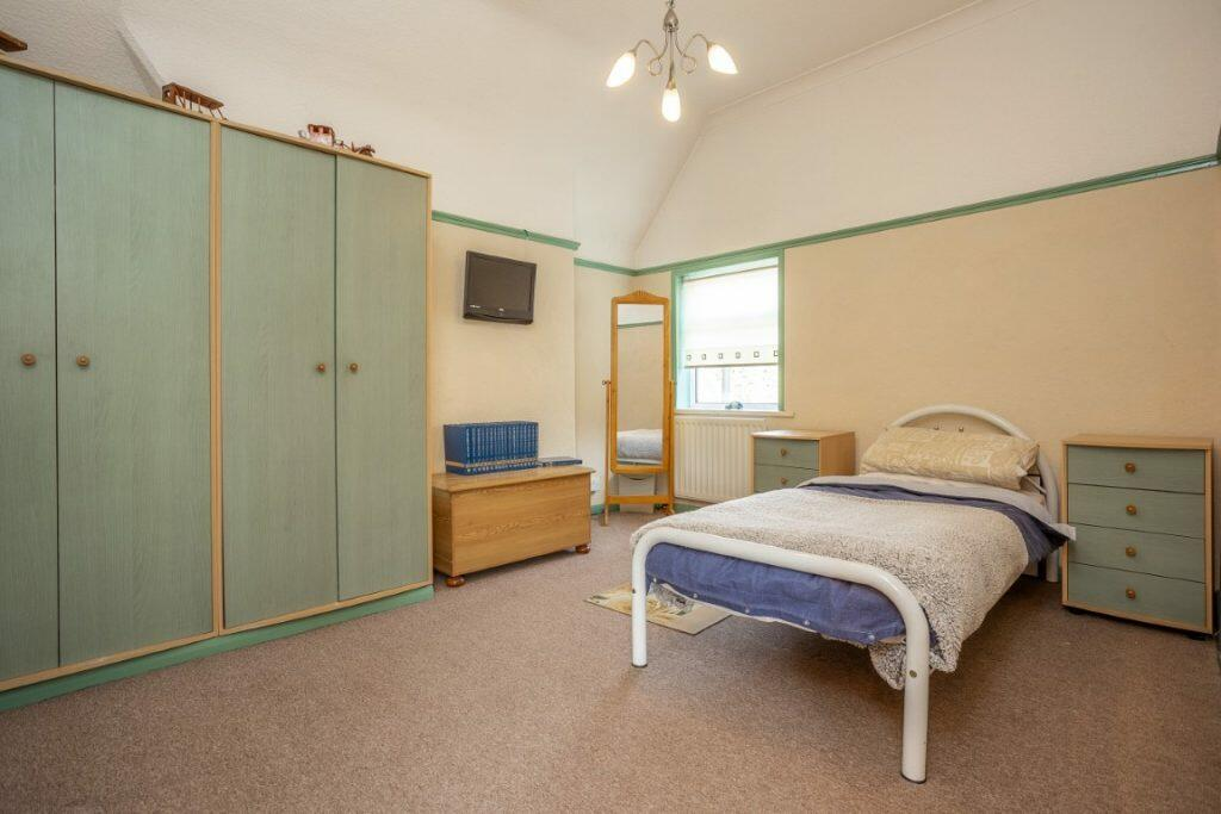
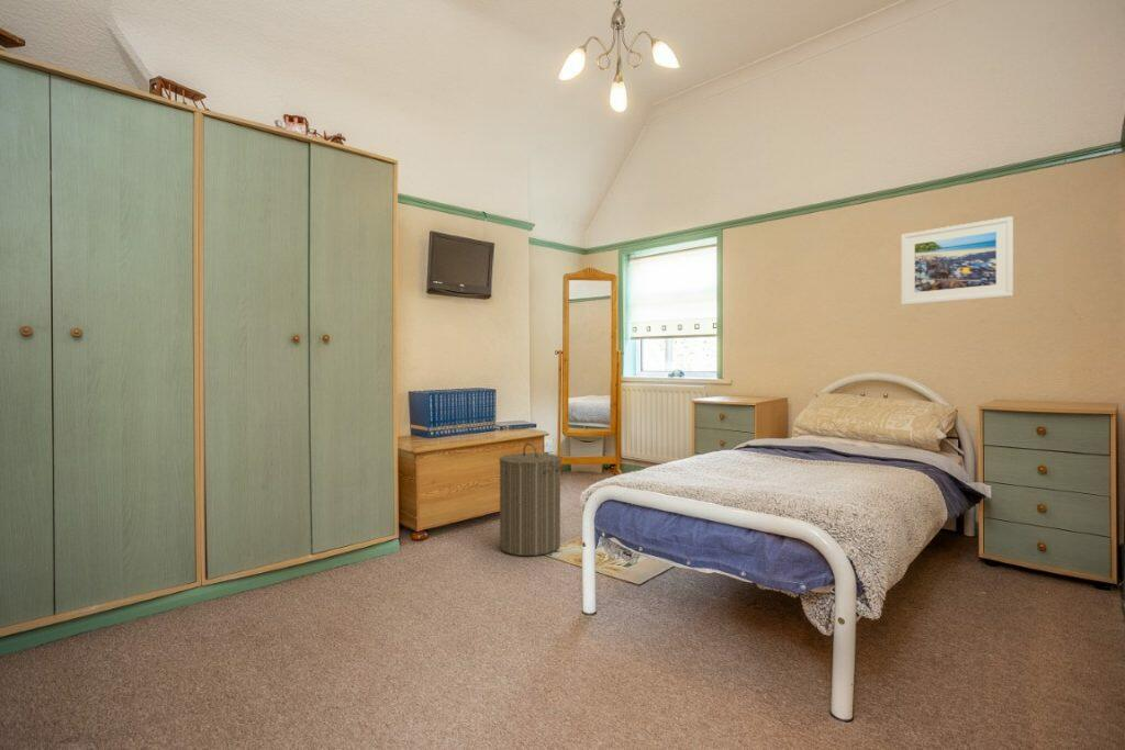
+ laundry hamper [498,441,561,557]
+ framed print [900,215,1014,306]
